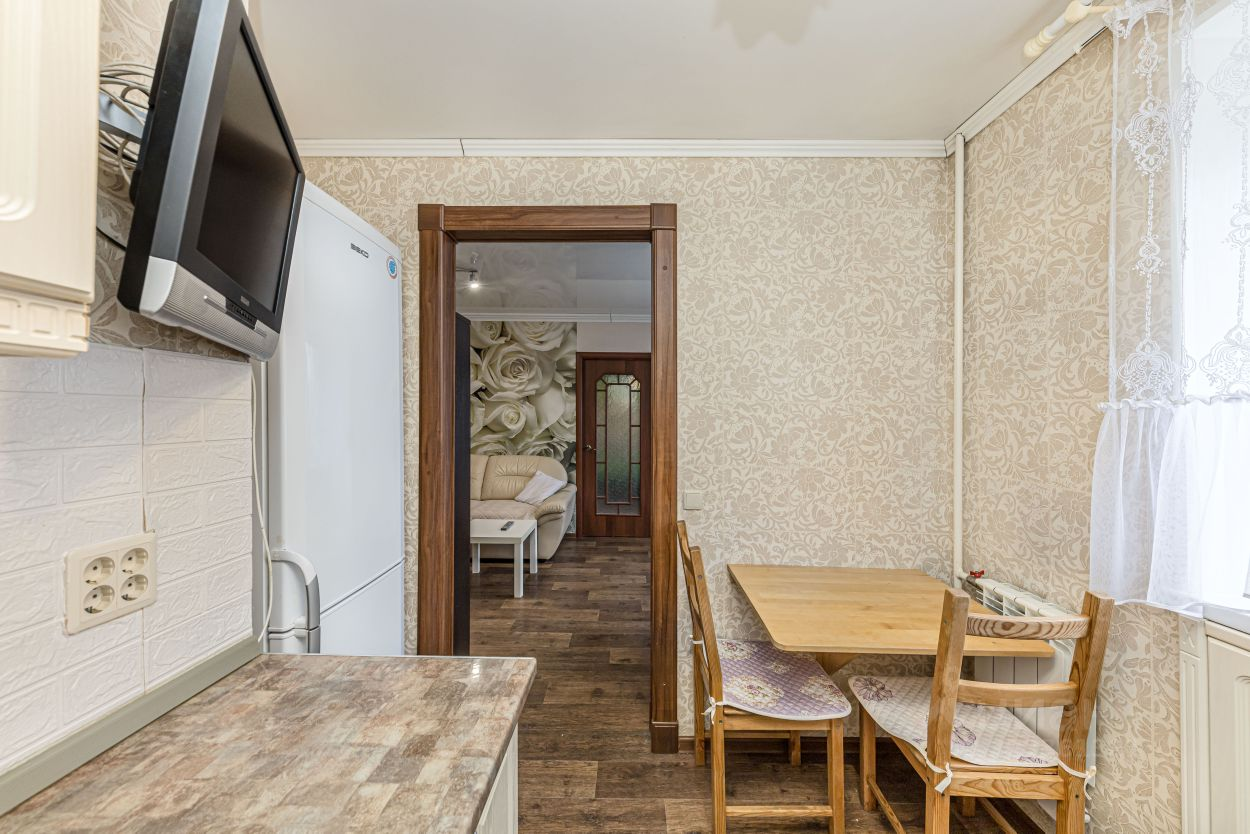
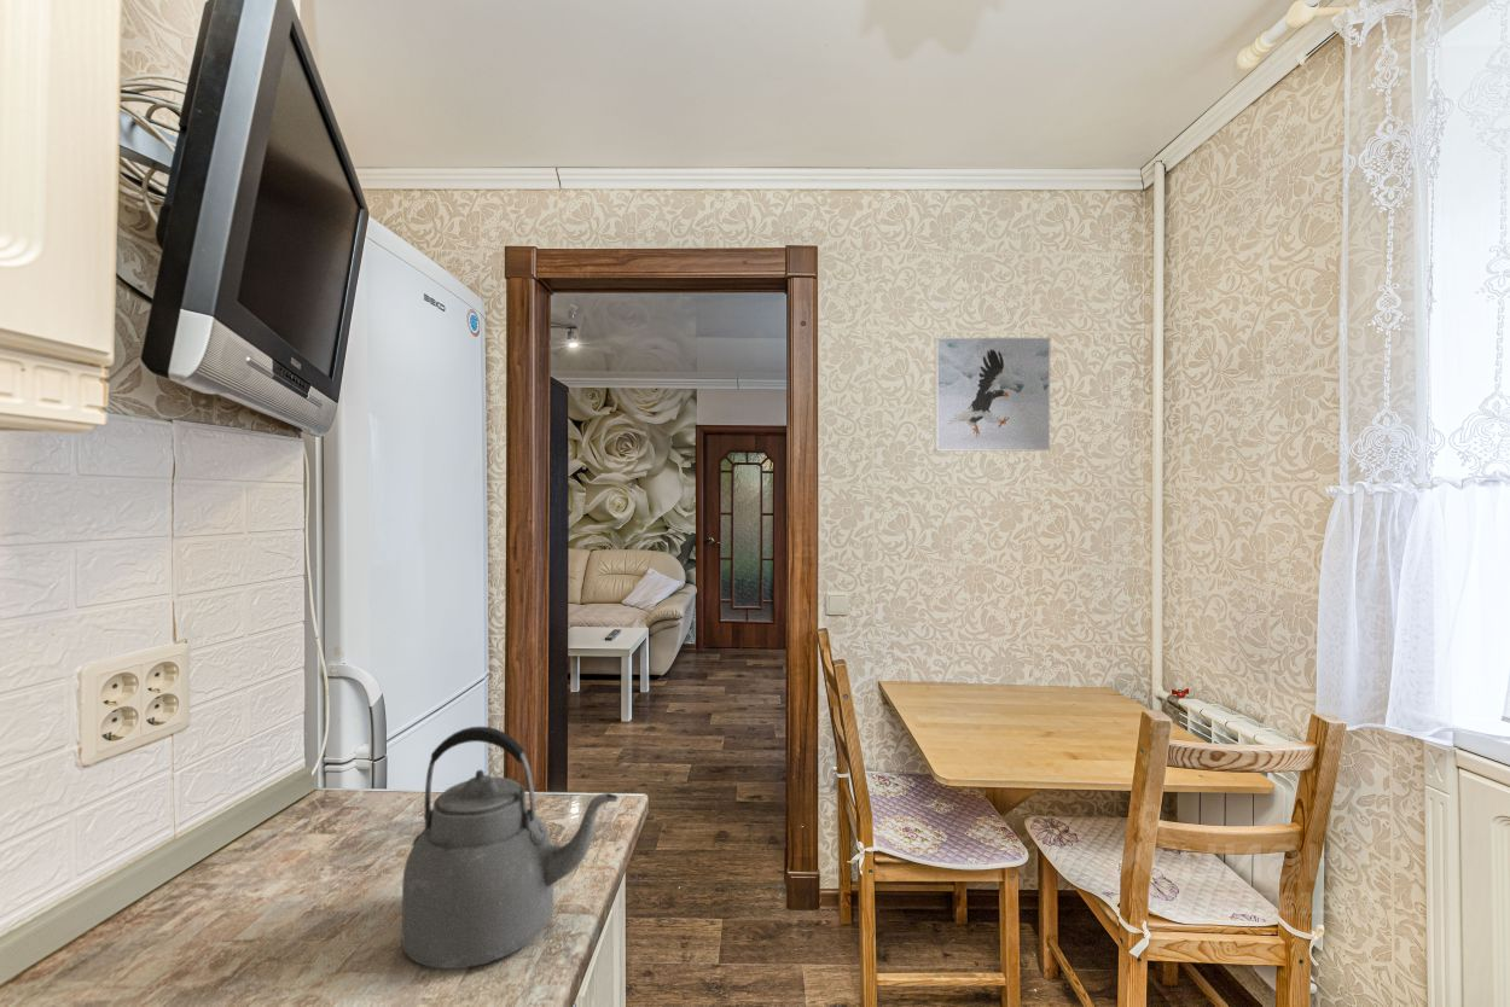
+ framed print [934,337,1051,452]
+ kettle [400,726,618,970]
